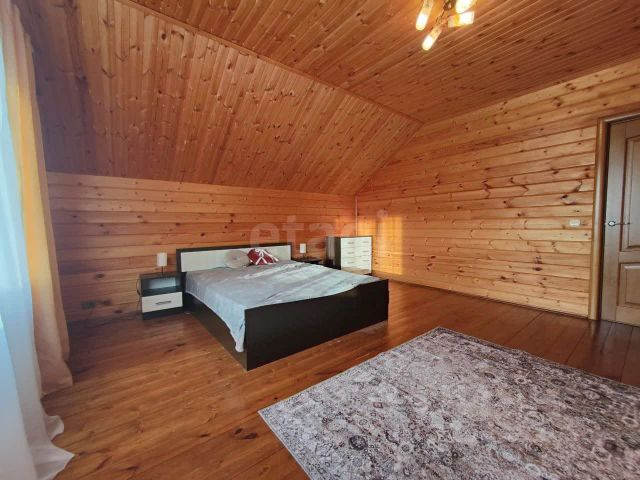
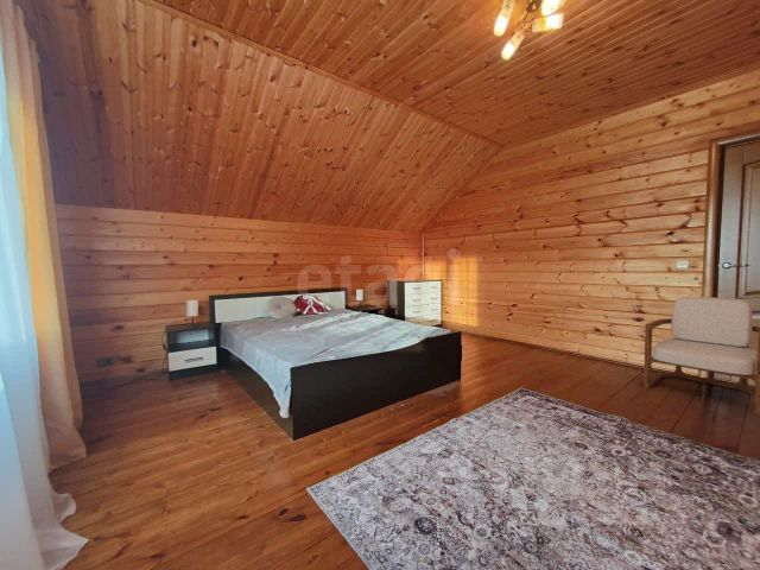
+ armchair [642,296,760,416]
